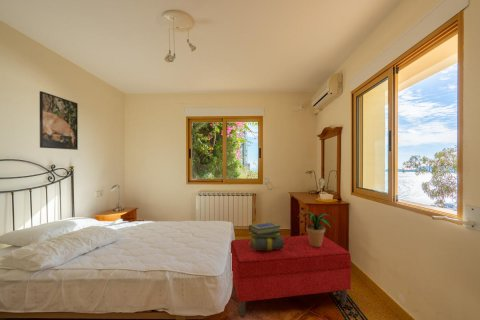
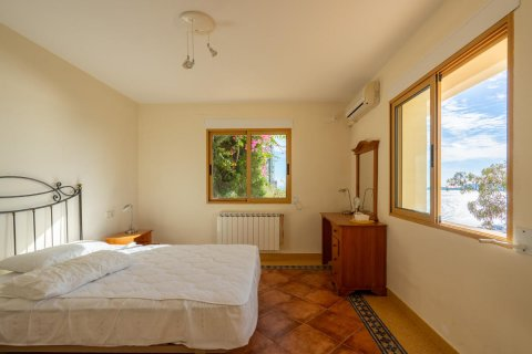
- bench [230,234,352,319]
- potted plant [298,210,335,247]
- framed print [39,90,79,151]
- stack of books [248,221,283,250]
